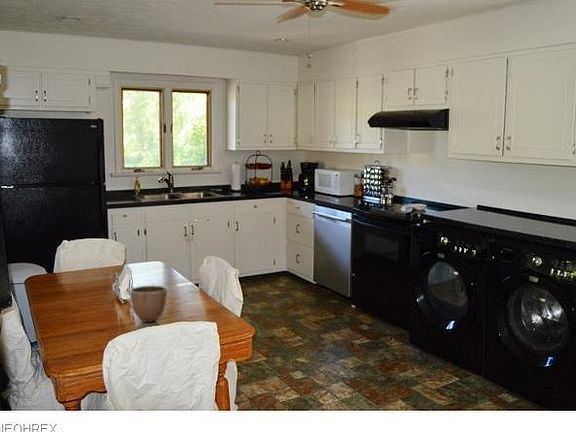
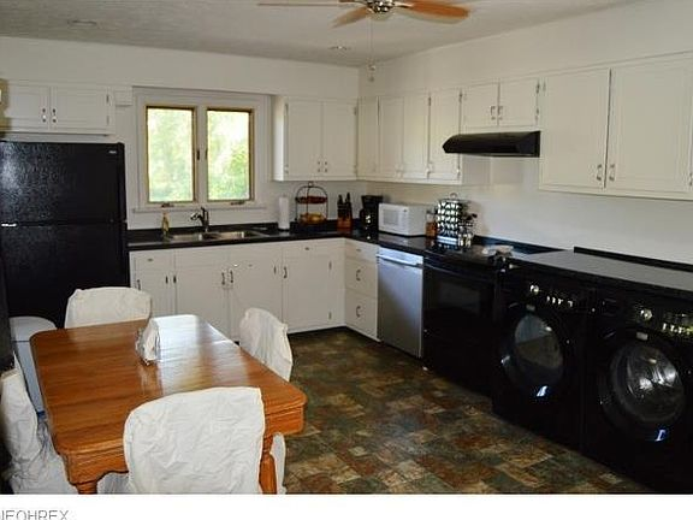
- decorative bowl [130,284,168,323]
